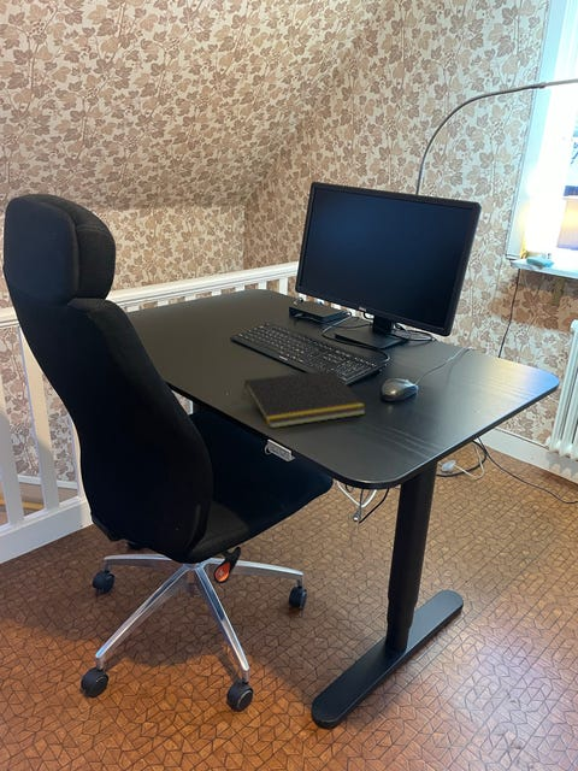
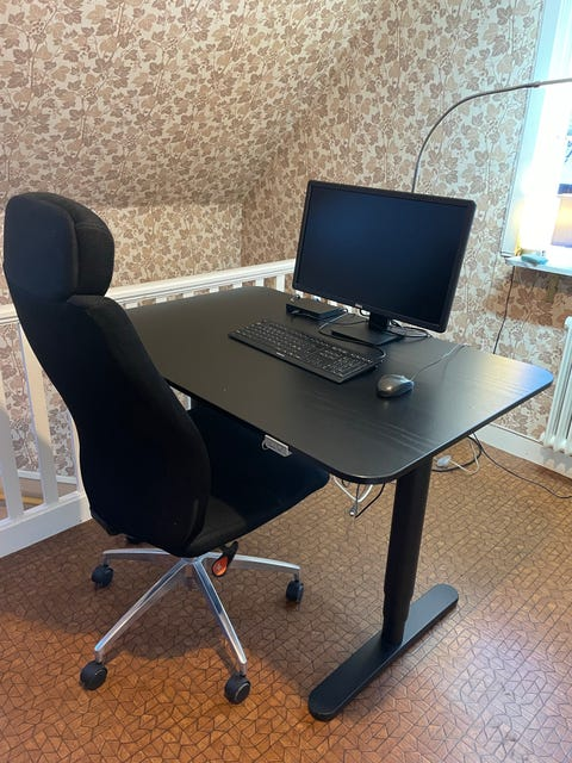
- notepad [241,369,367,429]
